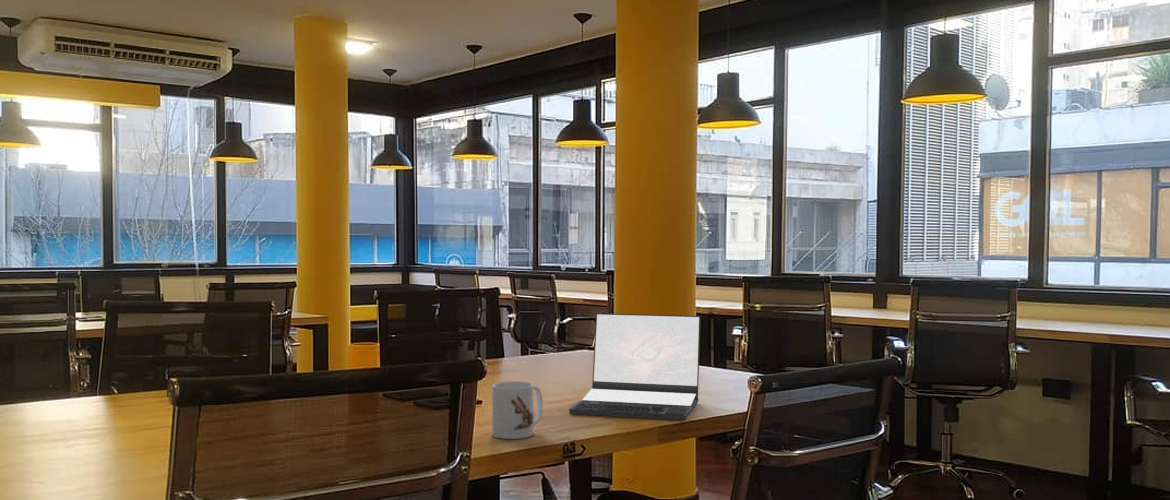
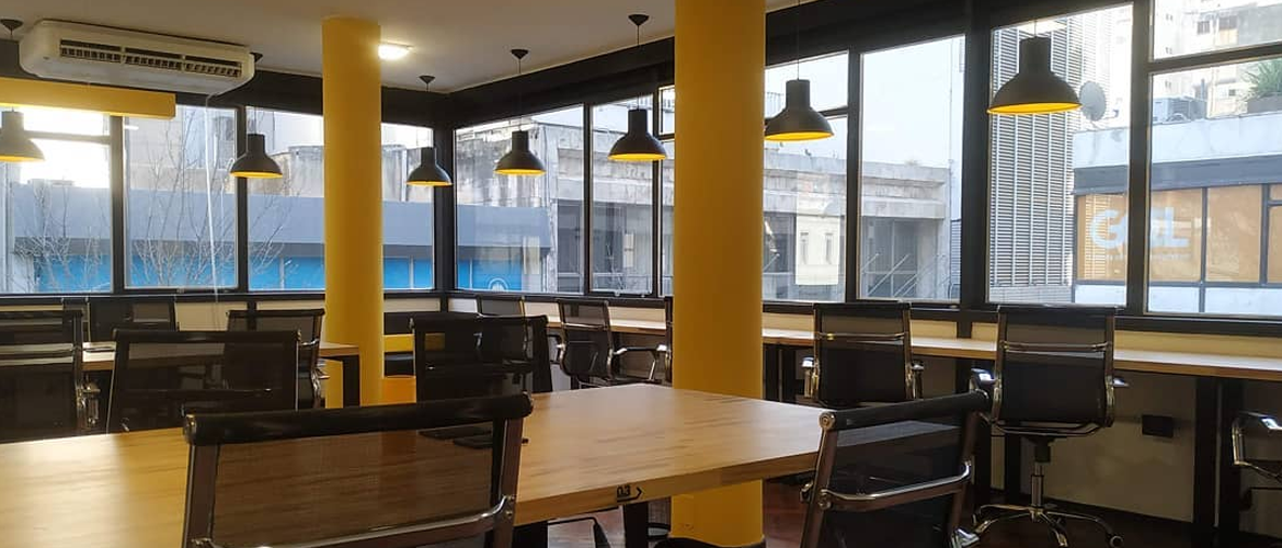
- mug [491,380,543,440]
- laptop [568,312,701,421]
